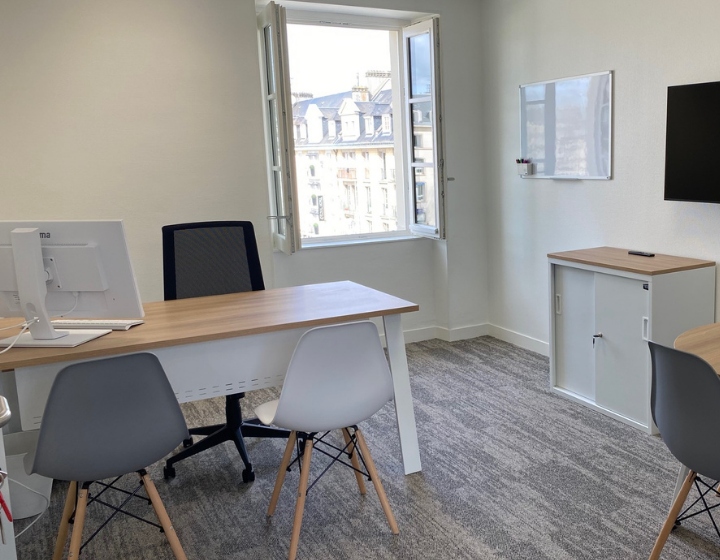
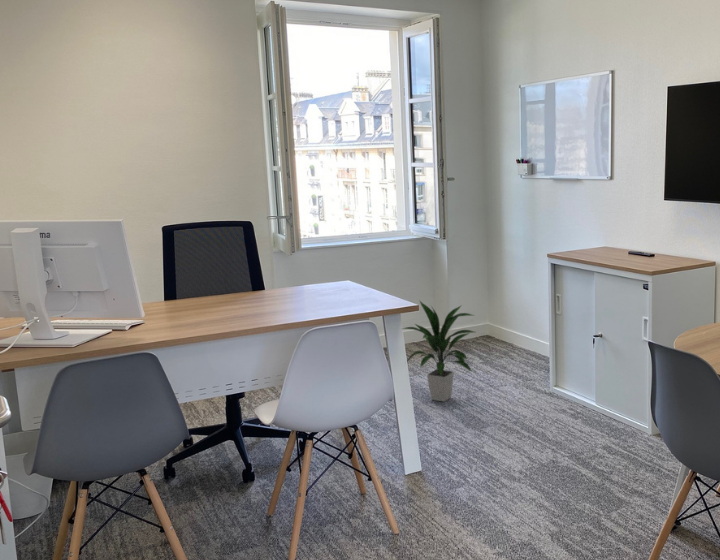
+ indoor plant [402,299,475,403]
